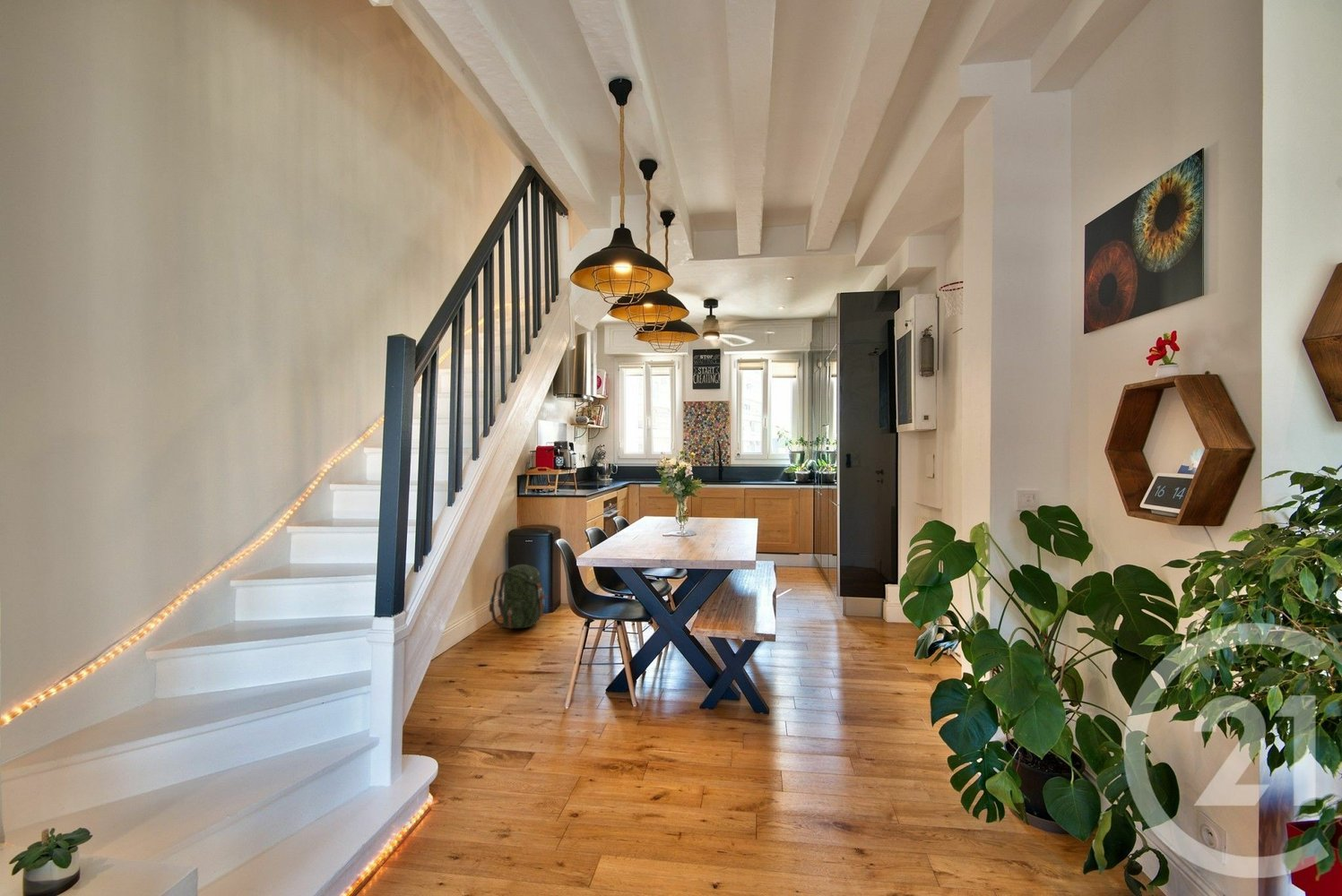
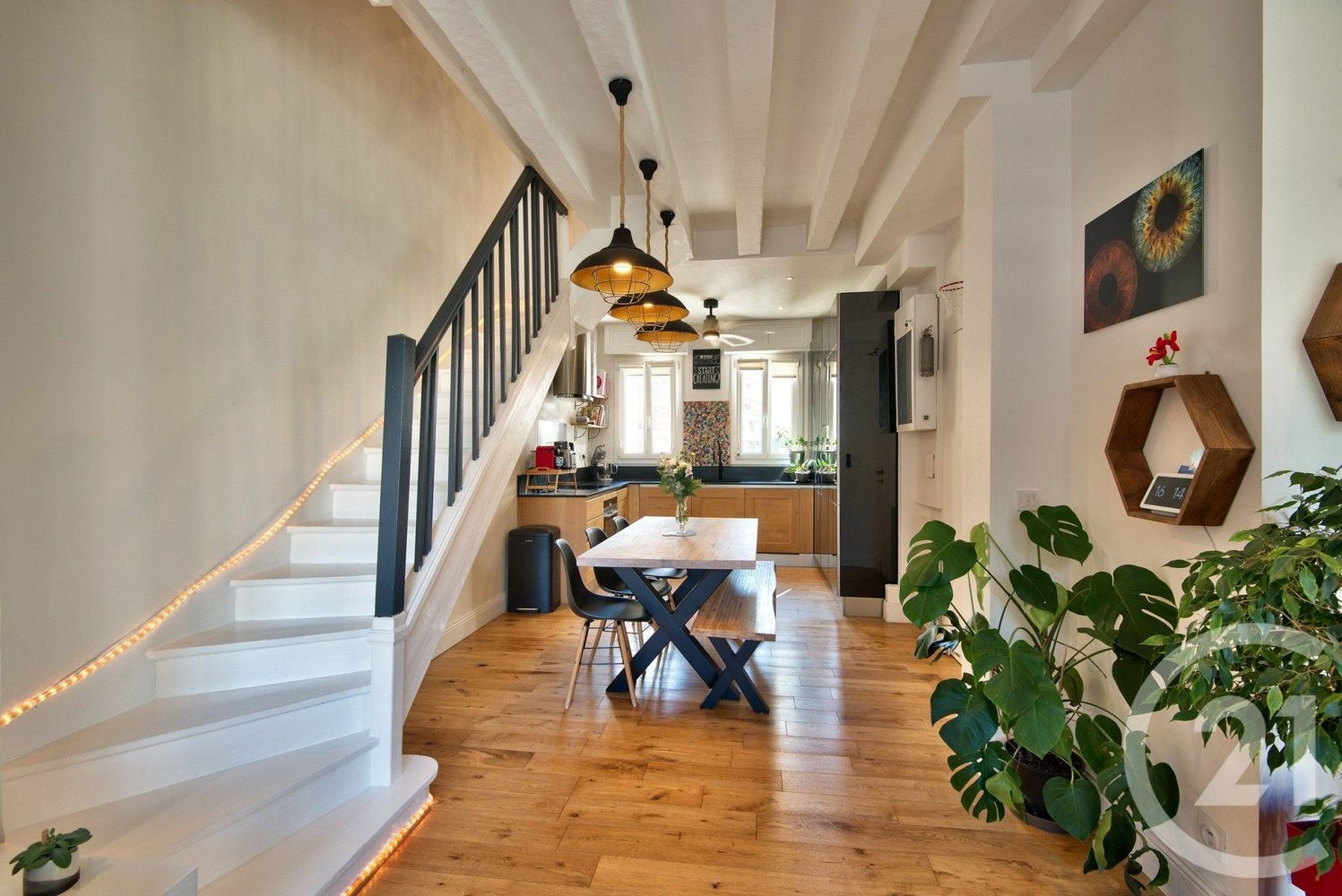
- backpack [489,564,548,629]
